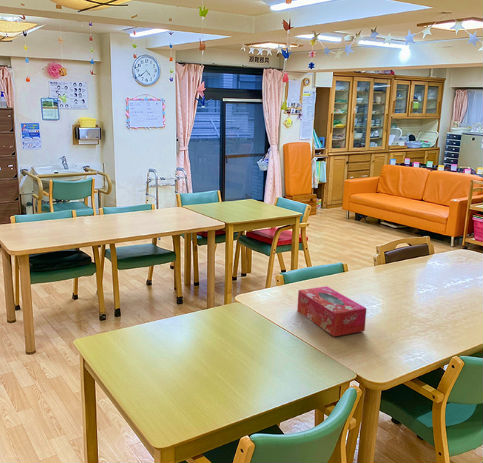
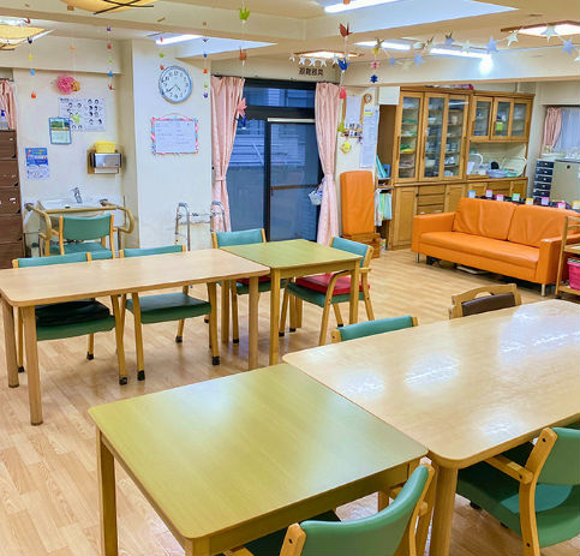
- tissue box [296,285,367,337]
